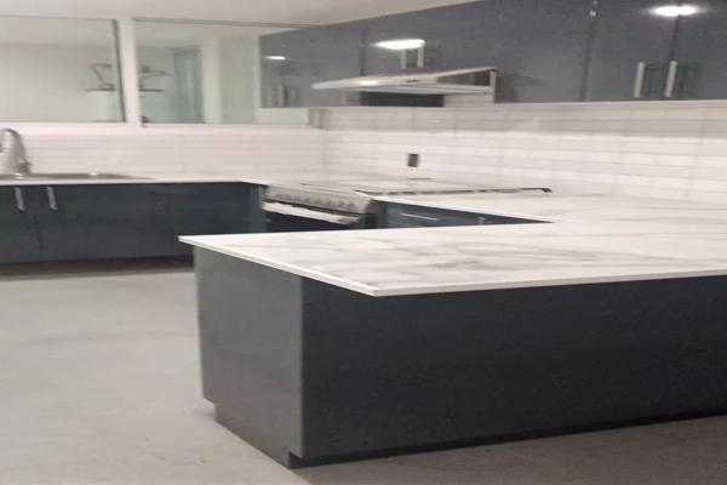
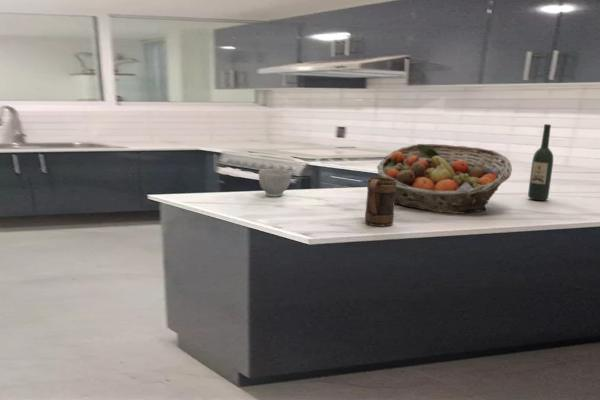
+ wine bottle [527,123,554,202]
+ mug [364,176,396,227]
+ bowl [258,168,293,198]
+ fruit basket [376,143,513,215]
